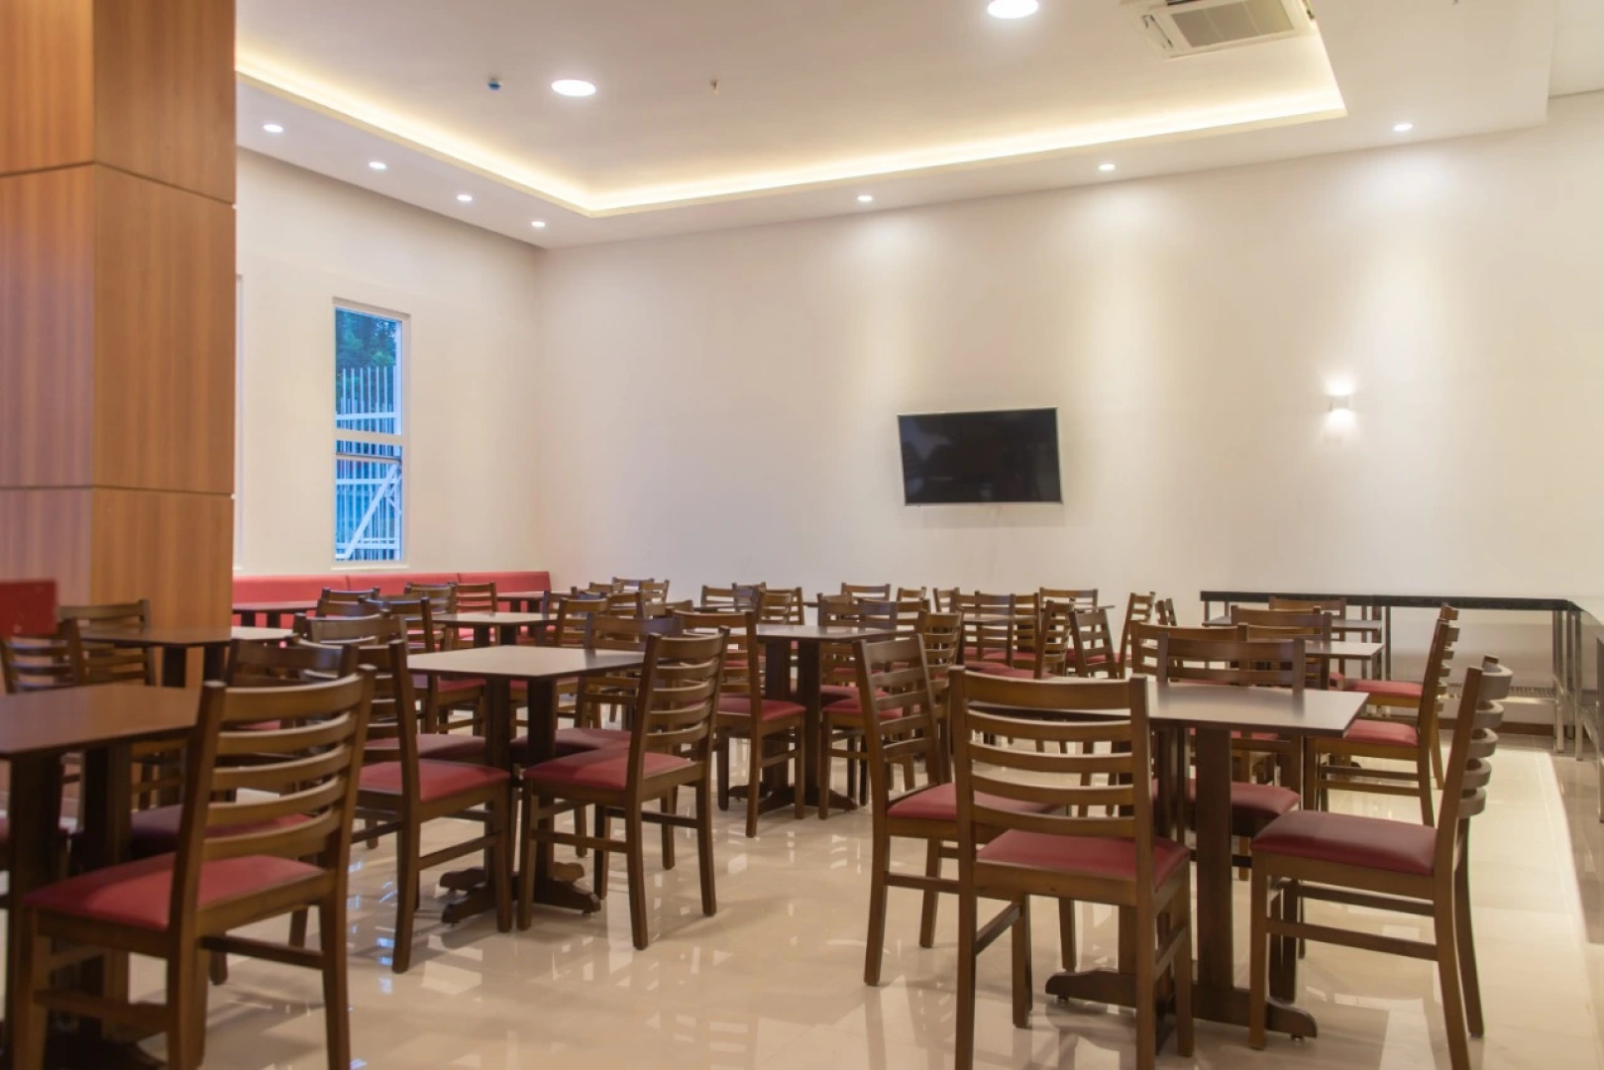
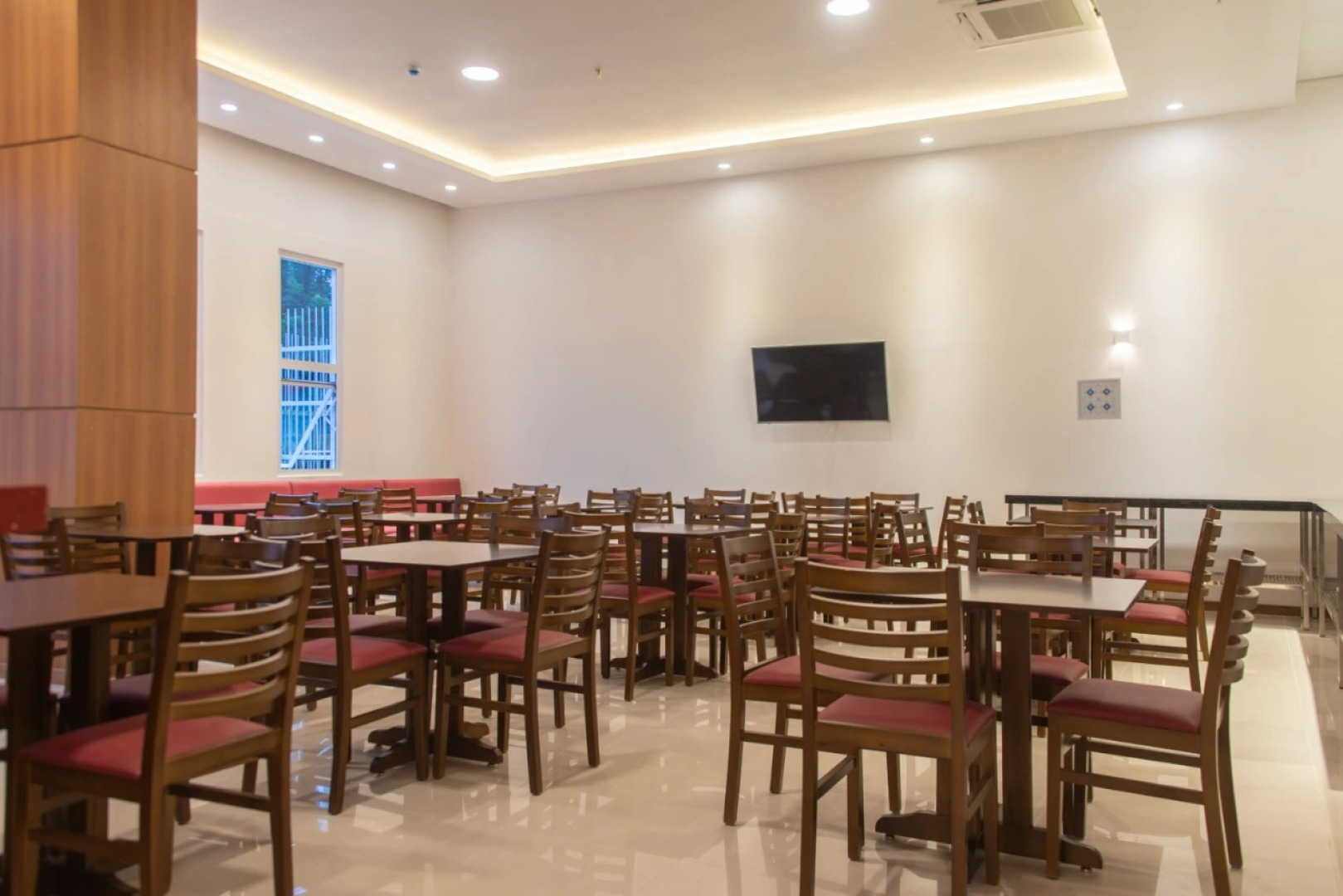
+ wall art [1076,377,1122,421]
